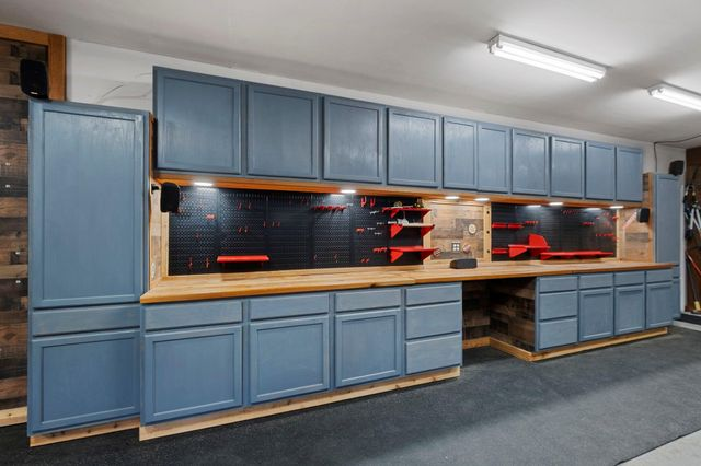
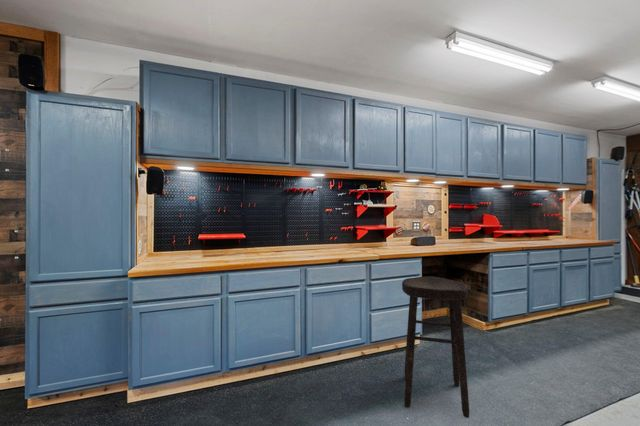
+ stool [401,275,470,419]
